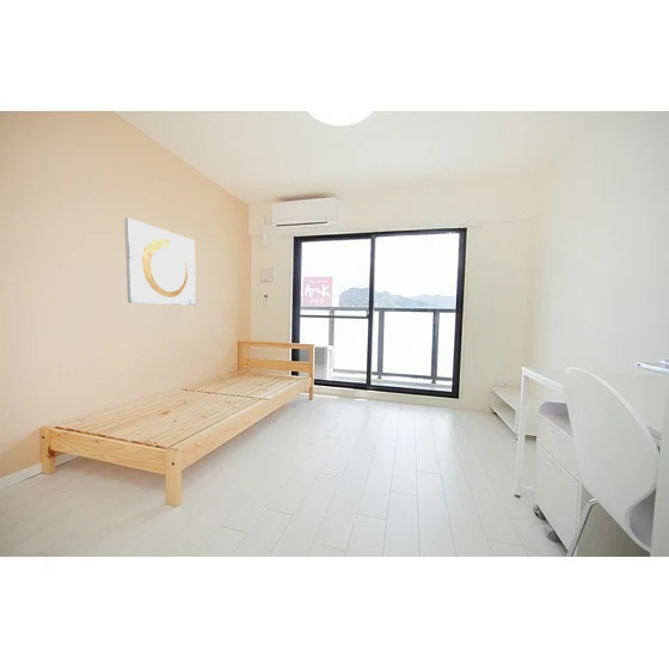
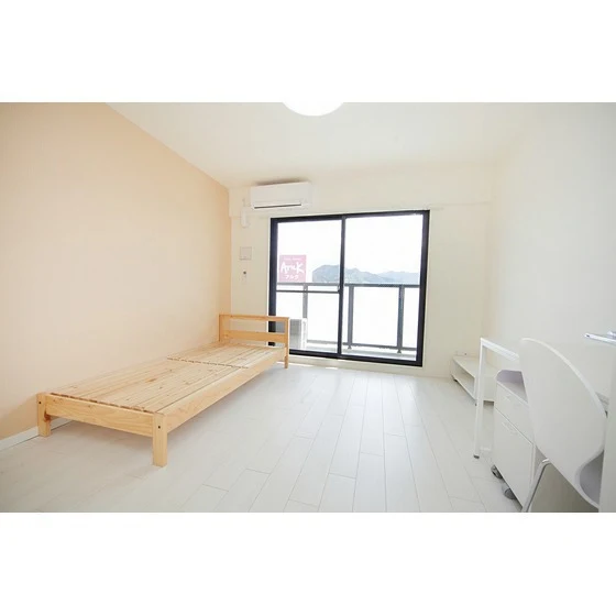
- wall art [123,216,197,307]
